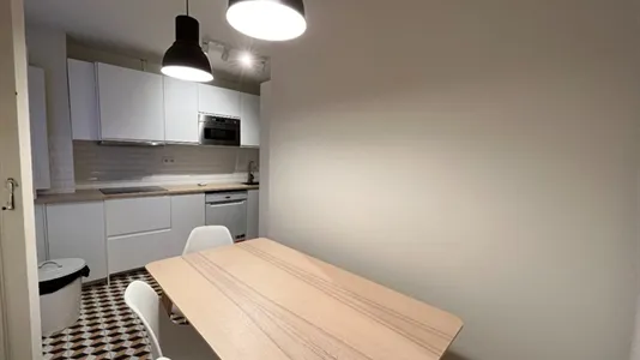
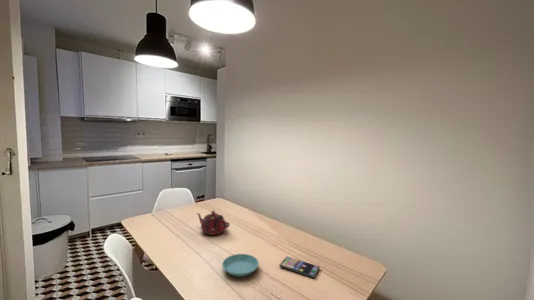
+ teapot [196,210,231,236]
+ smartphone [278,255,321,279]
+ saucer [221,253,260,278]
